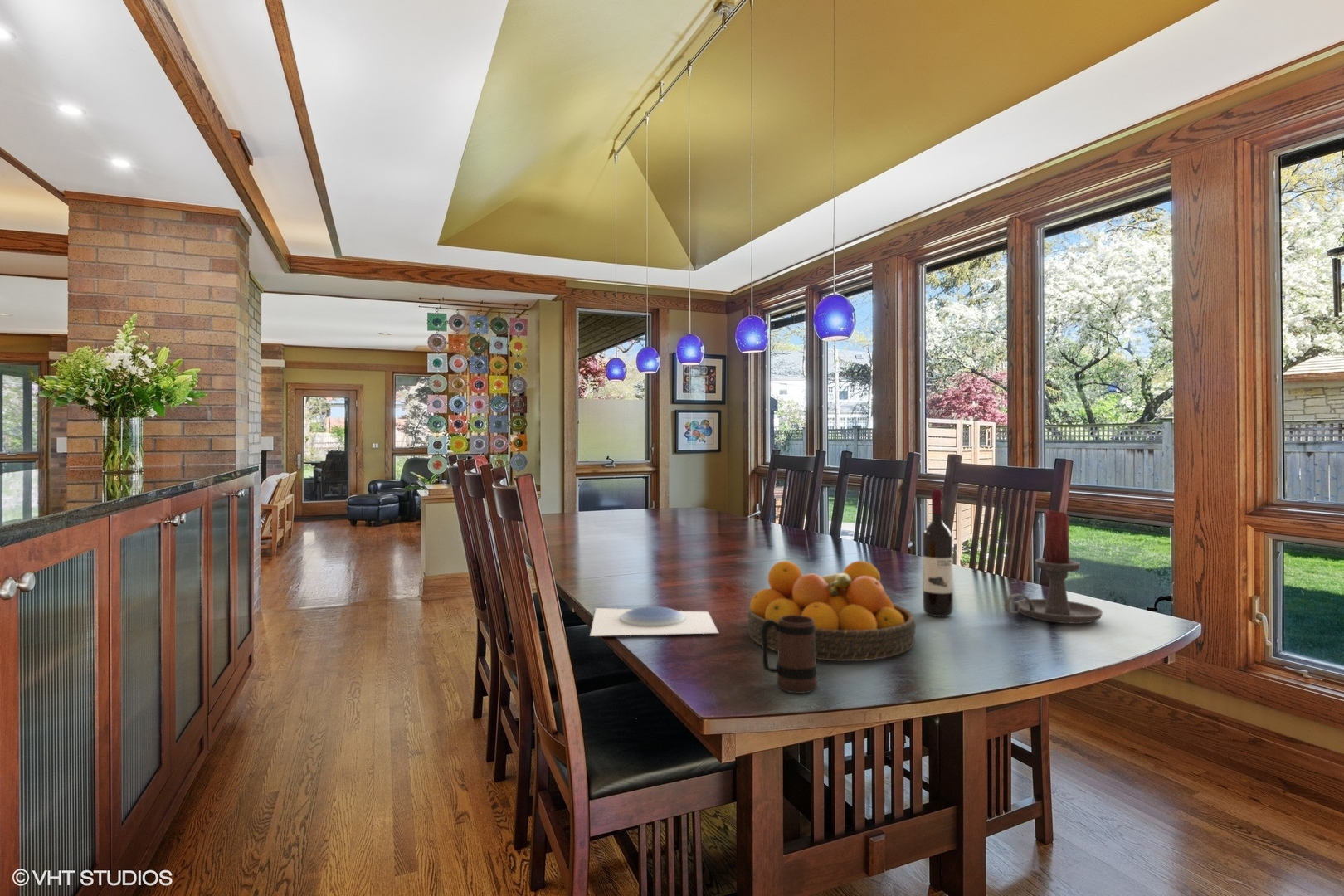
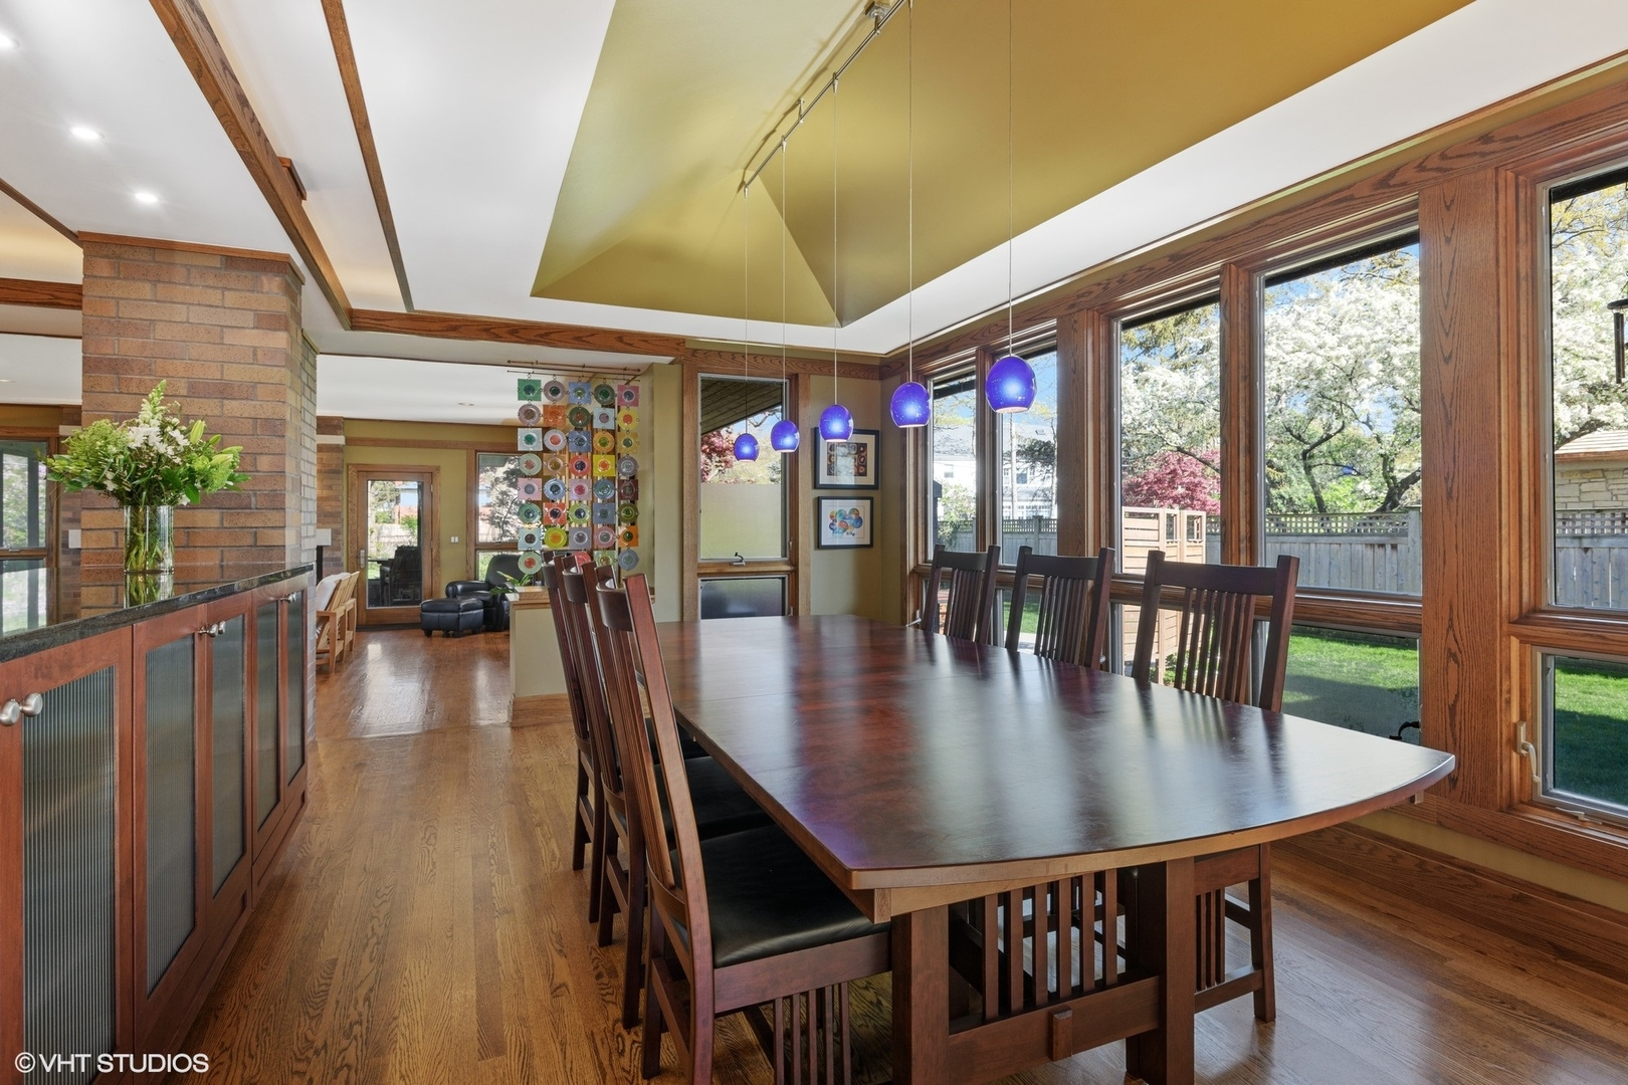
- candle holder [1004,509,1103,625]
- plate [589,606,719,637]
- wine bottle [922,488,954,617]
- mug [761,616,819,694]
- fruit bowl [747,560,917,662]
